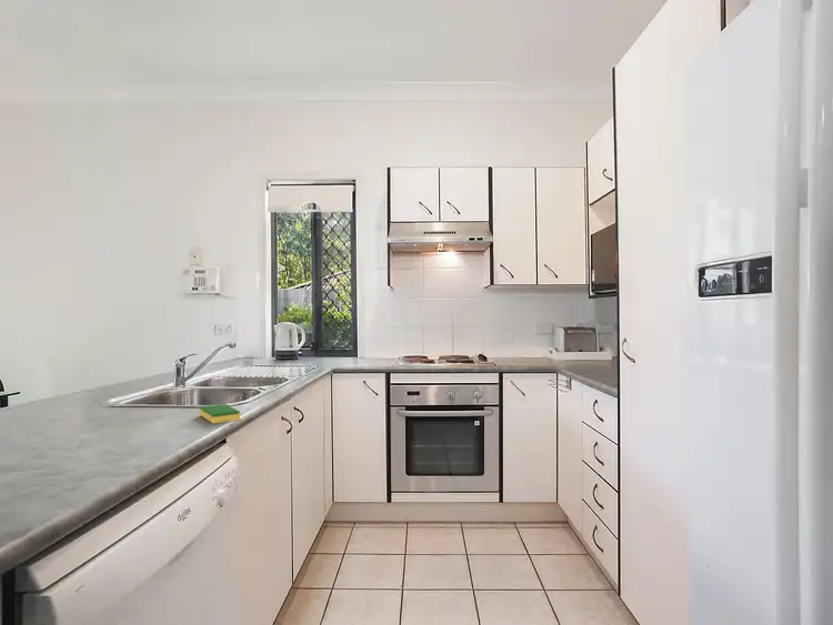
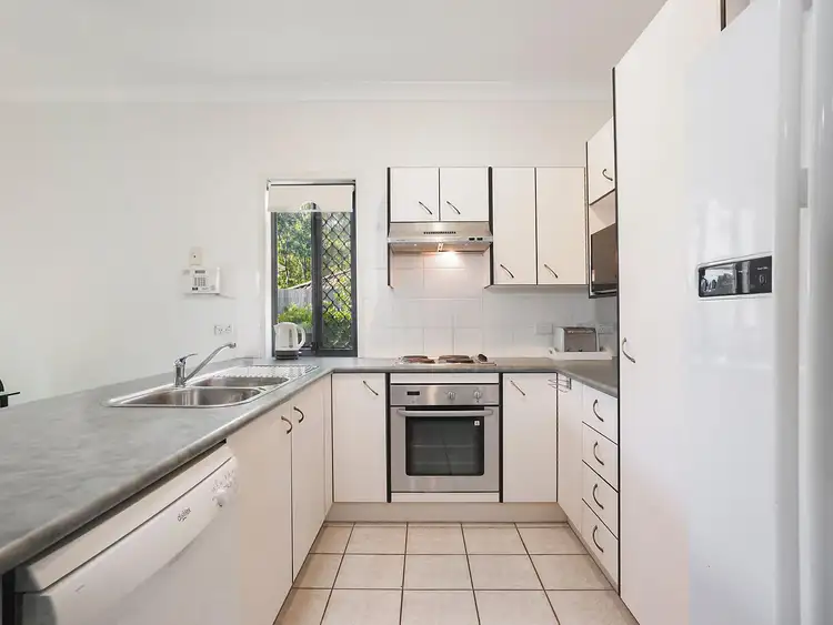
- dish sponge [199,403,241,425]
